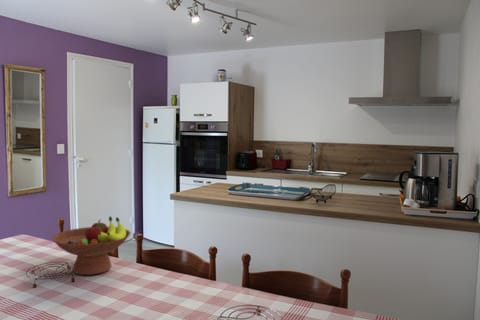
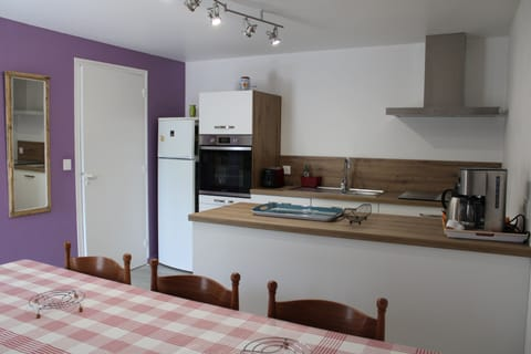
- fruit bowl [51,215,132,276]
